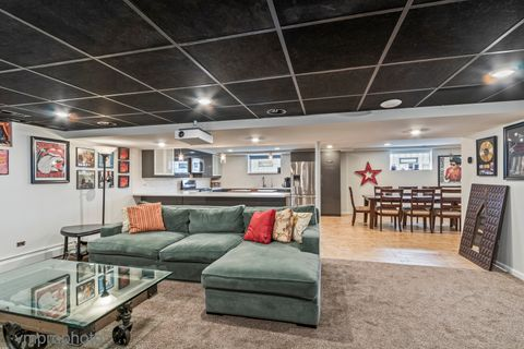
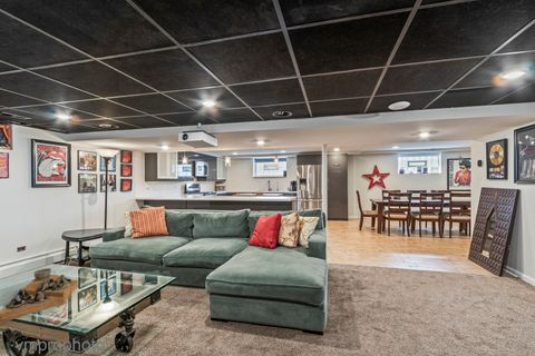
+ decorative tray [0,267,79,325]
